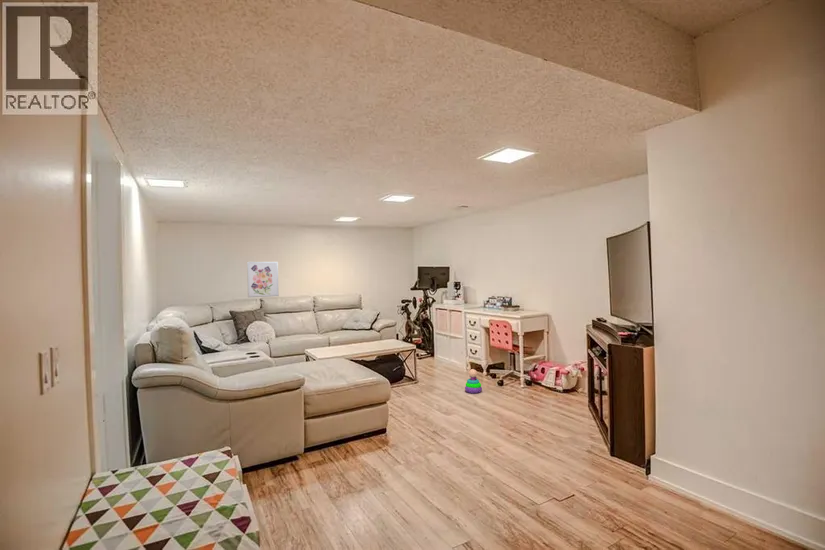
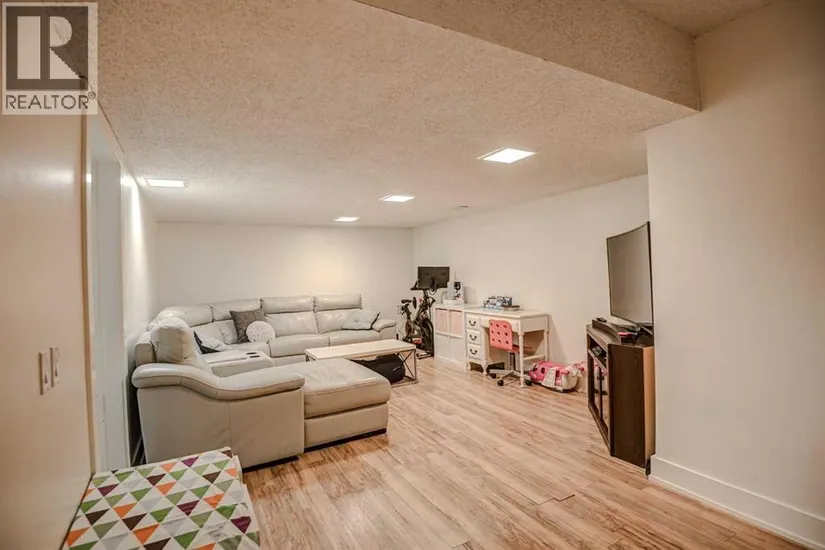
- wall art [246,261,280,298]
- stacking toy [464,368,483,394]
